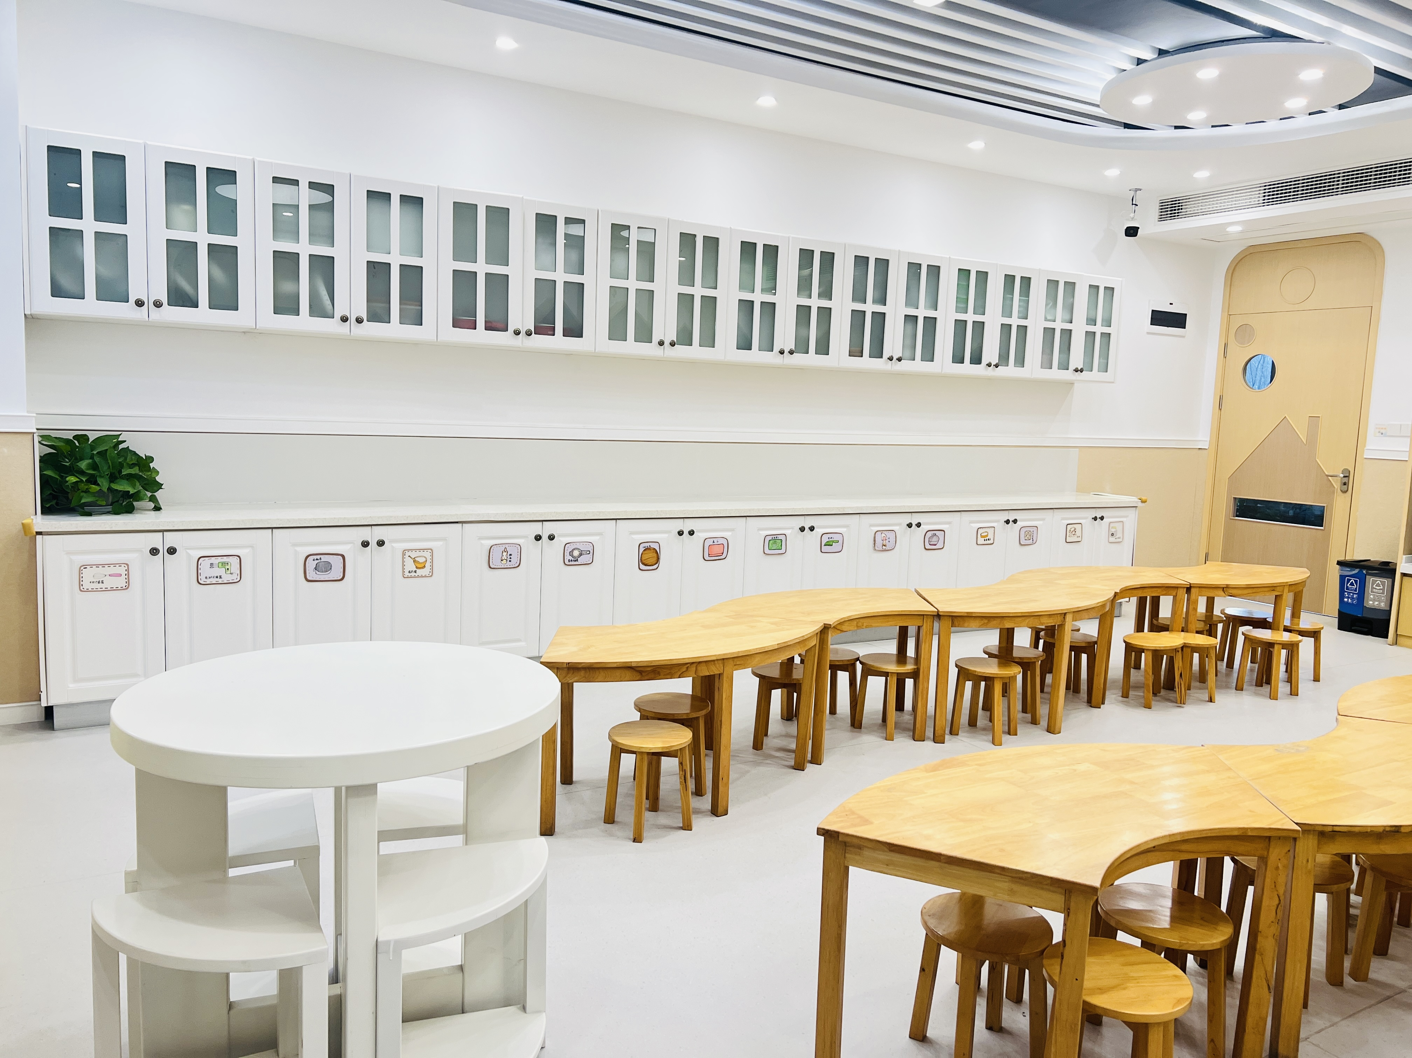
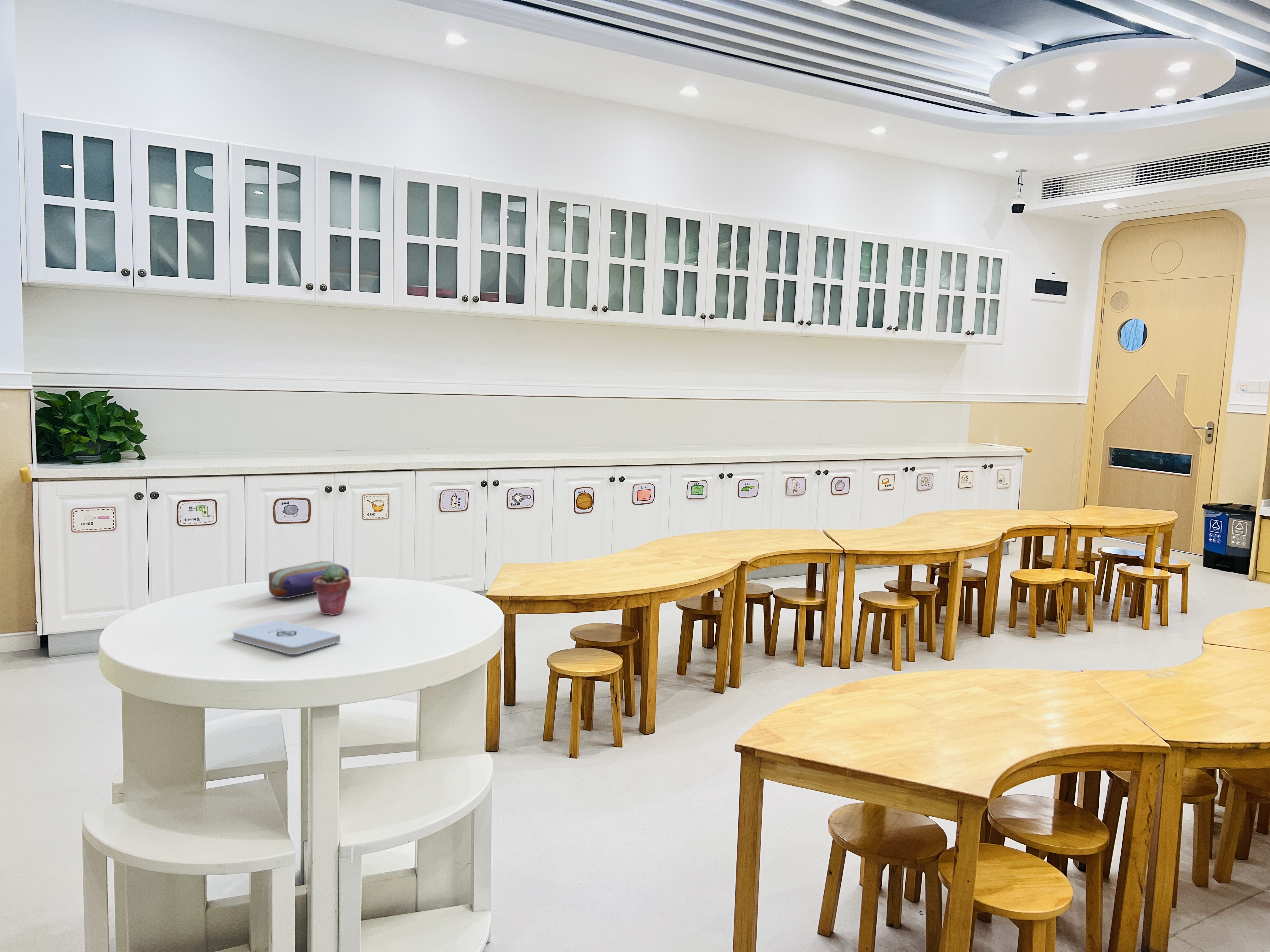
+ pencil case [268,561,350,599]
+ notepad [232,620,341,655]
+ potted succulent [312,565,351,615]
